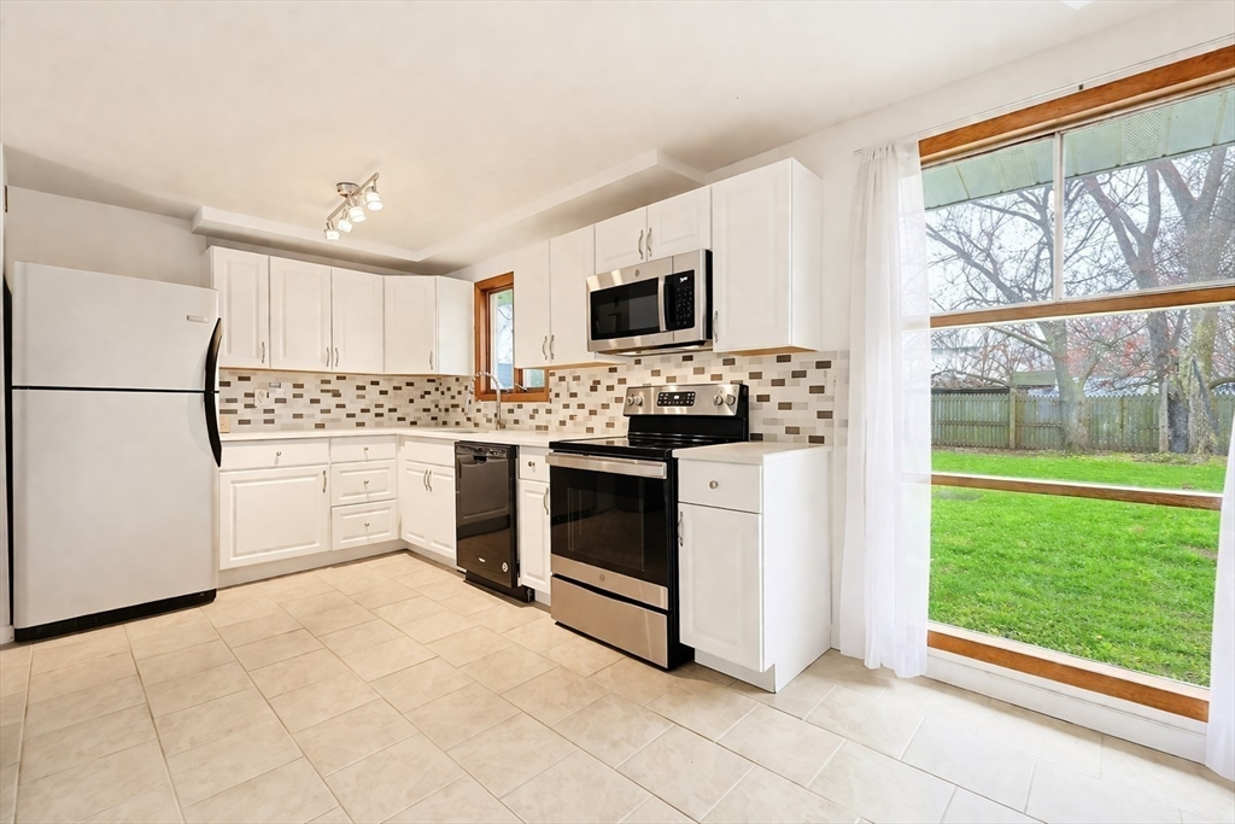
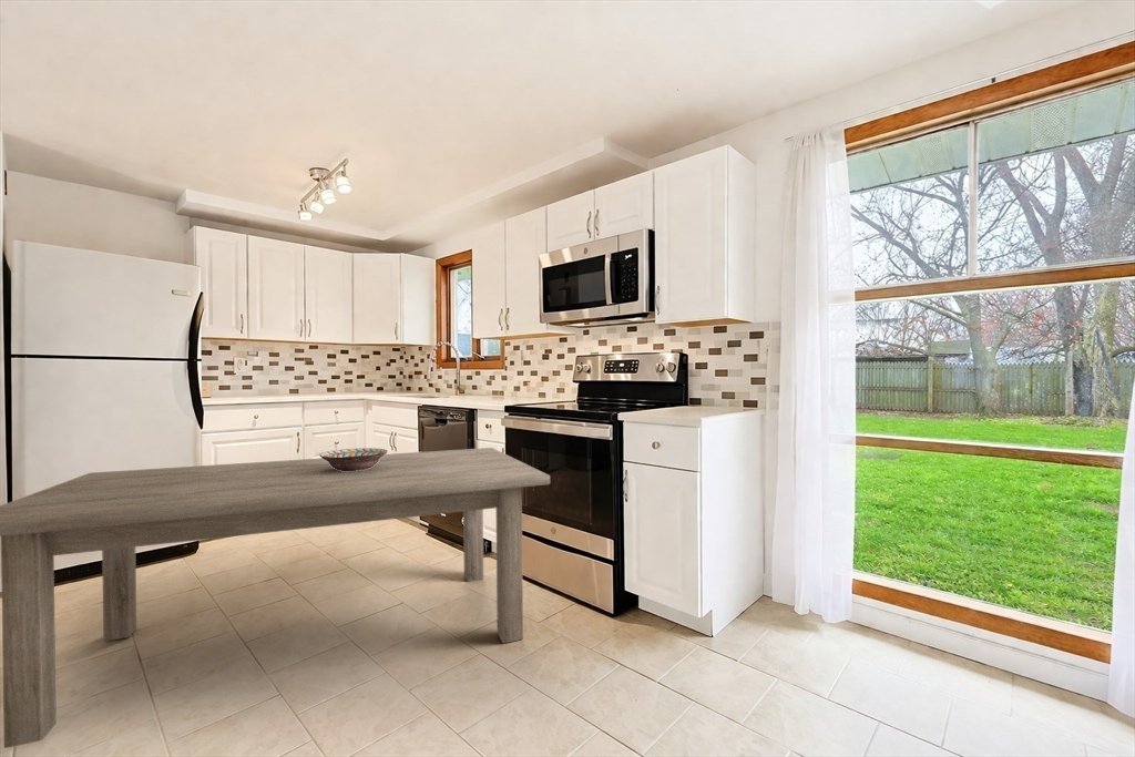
+ dining table [0,447,551,749]
+ decorative bowl [318,447,389,471]
